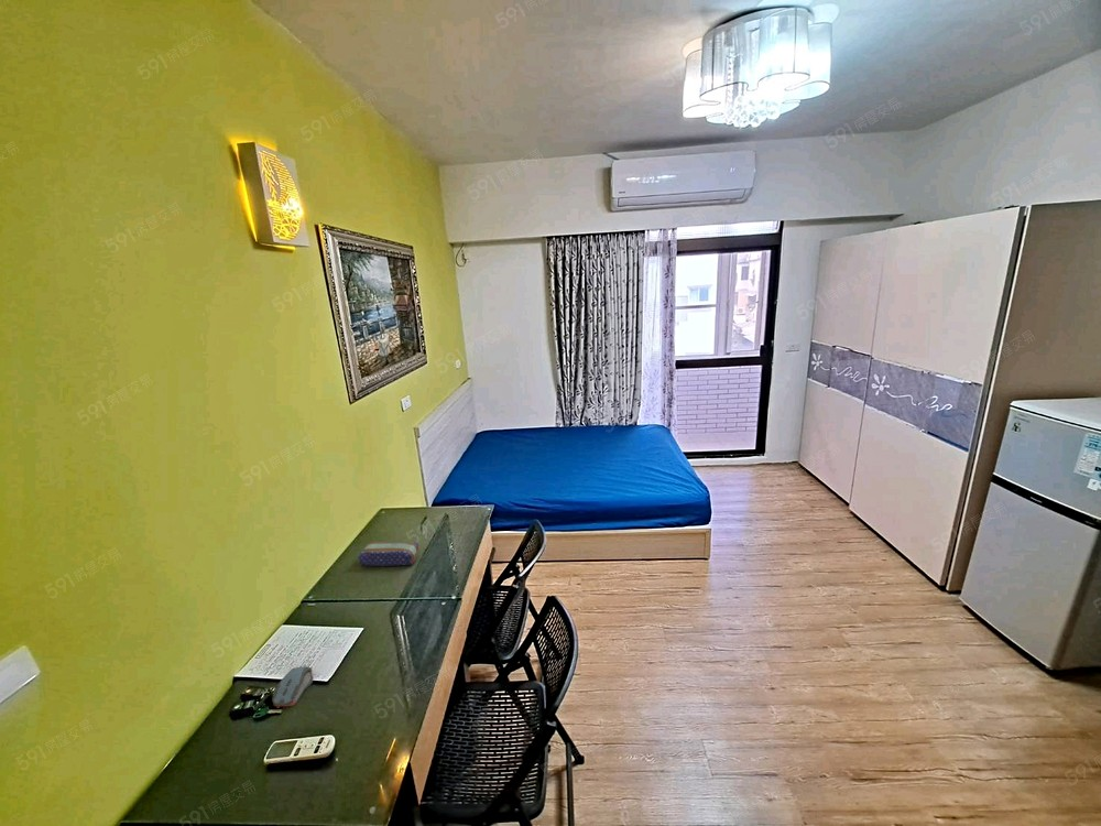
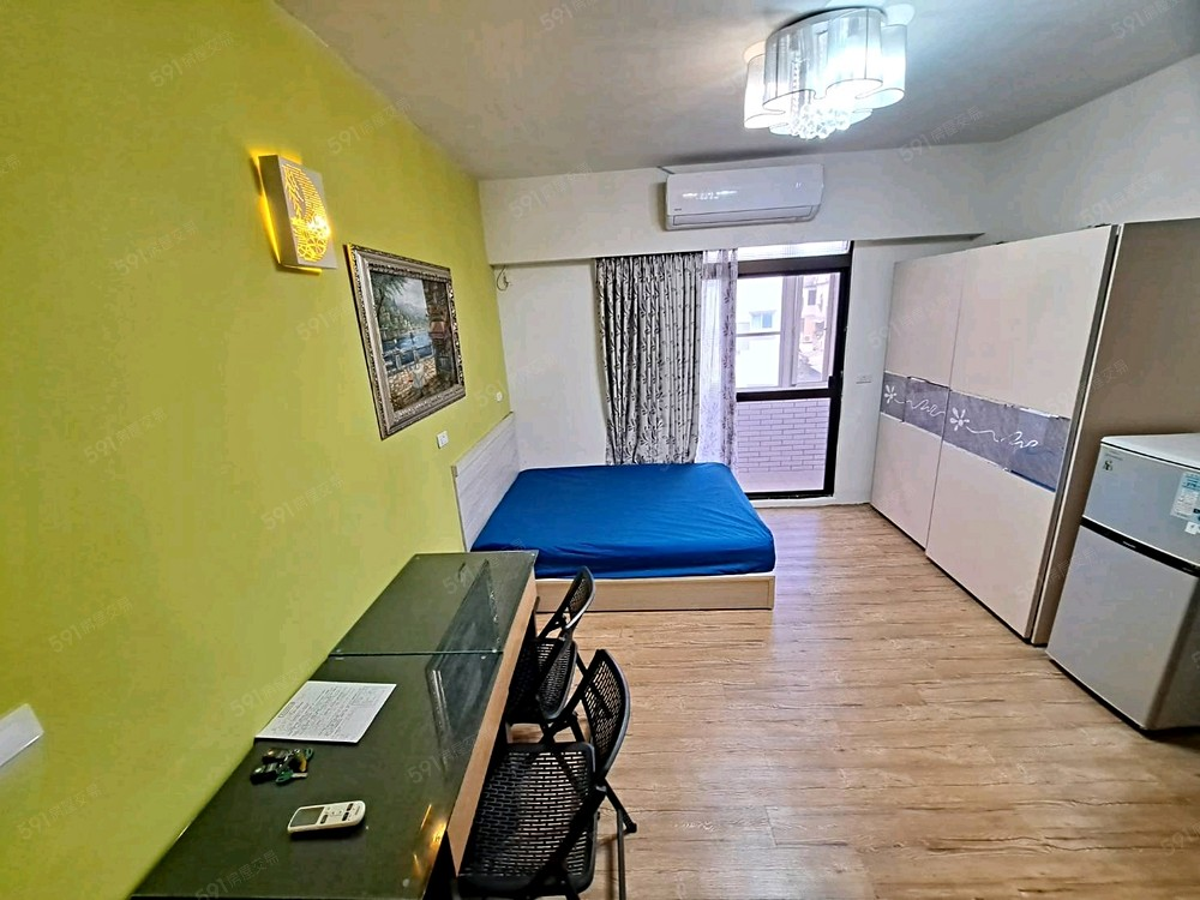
- computer mouse [271,665,314,707]
- pencil case [357,541,419,567]
